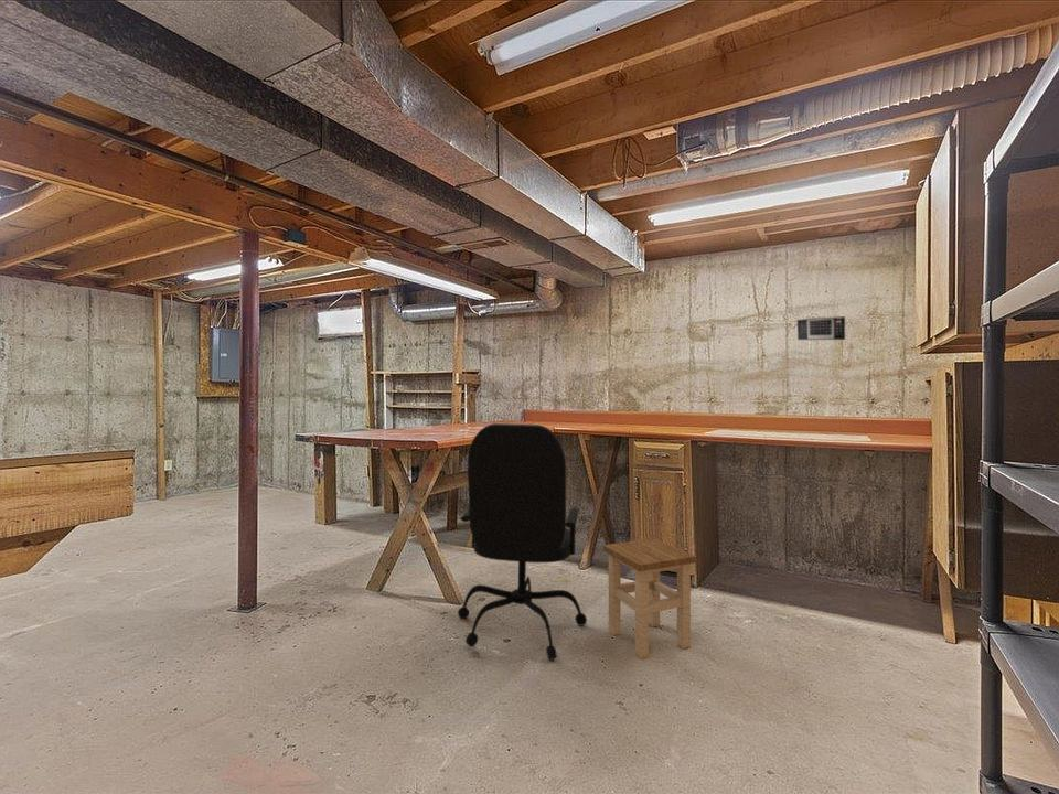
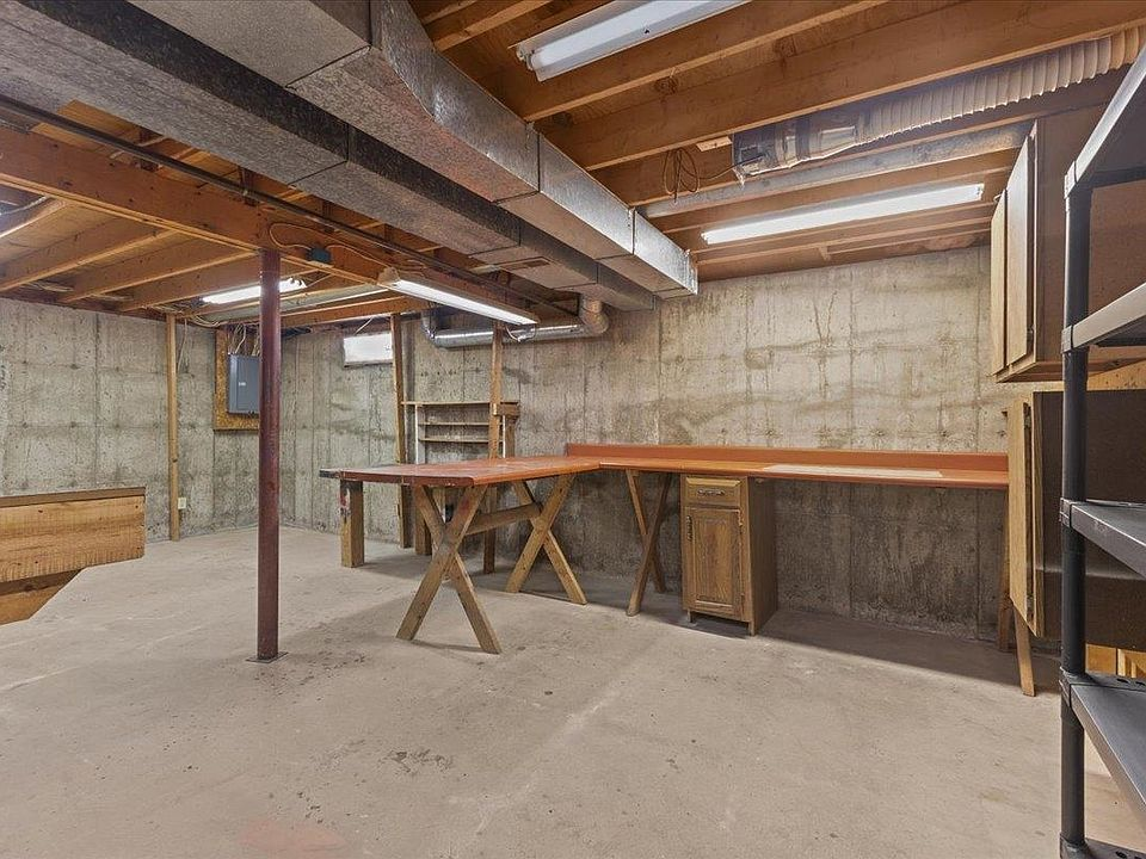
- office chair [457,422,588,662]
- stool [602,537,697,659]
- calendar [795,315,846,341]
